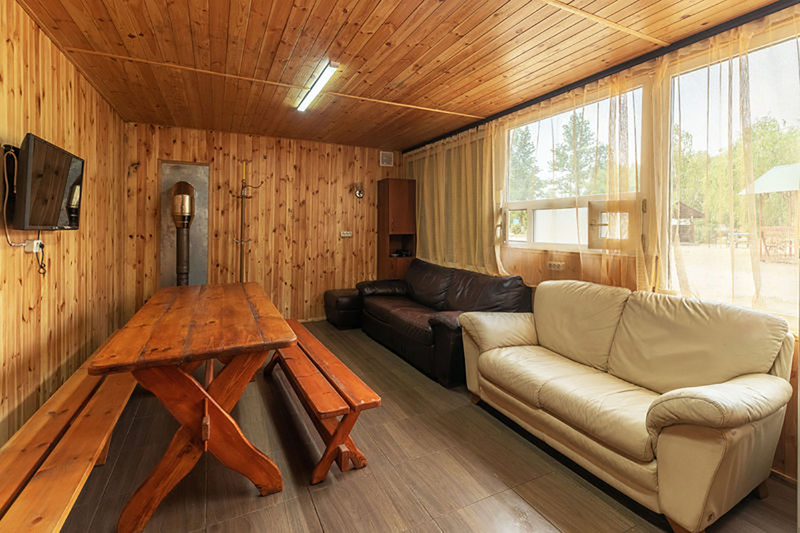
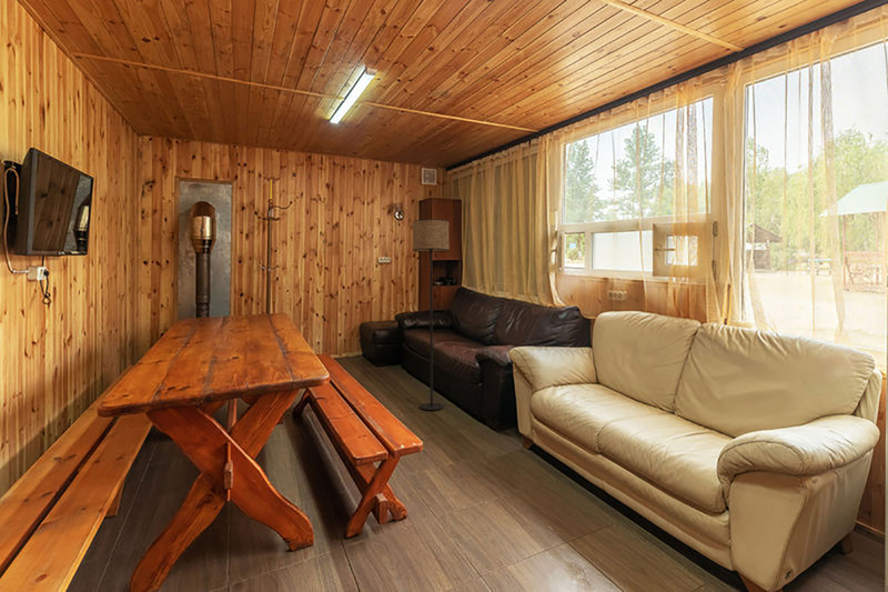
+ floor lamp [412,218,451,411]
